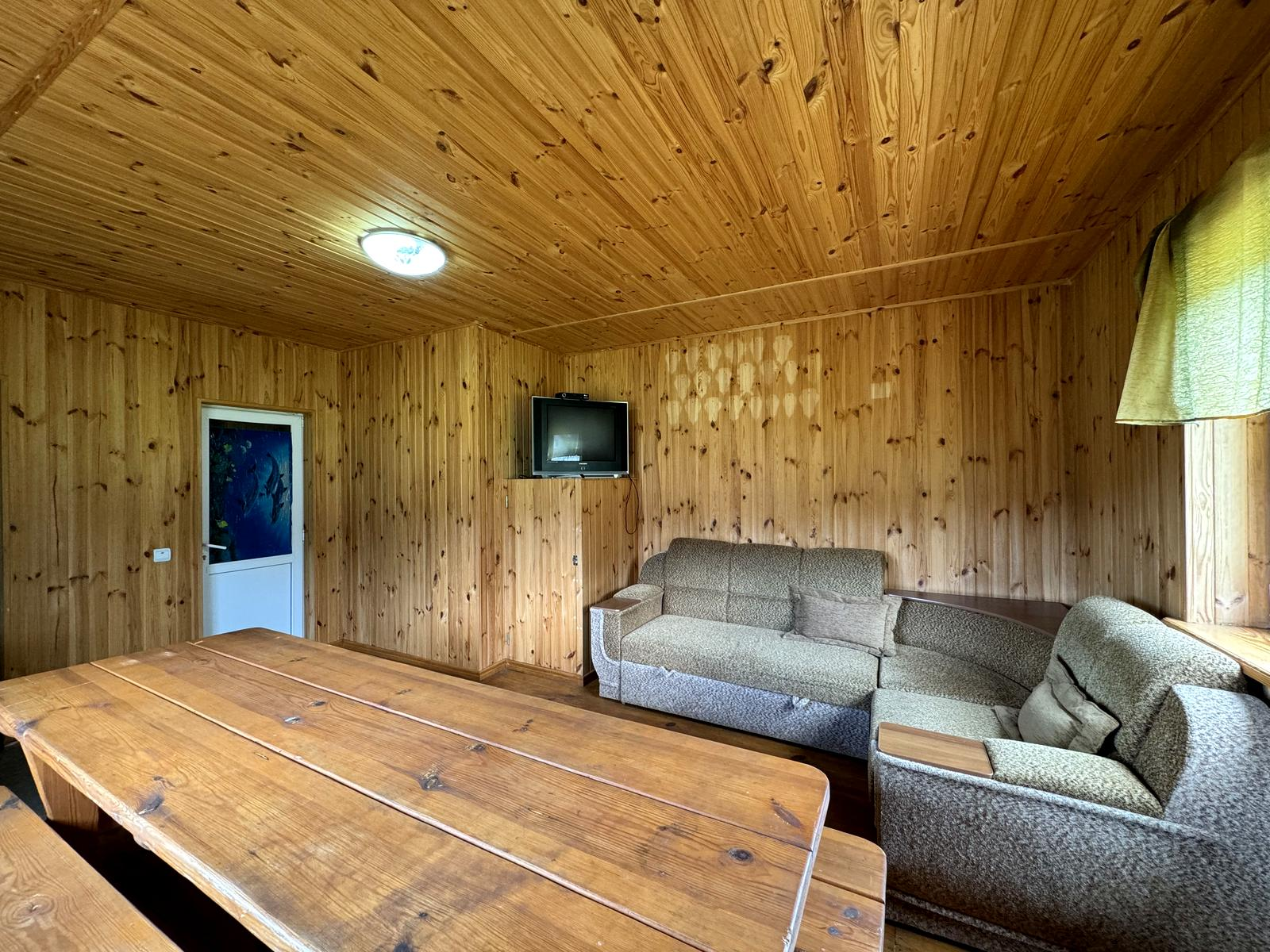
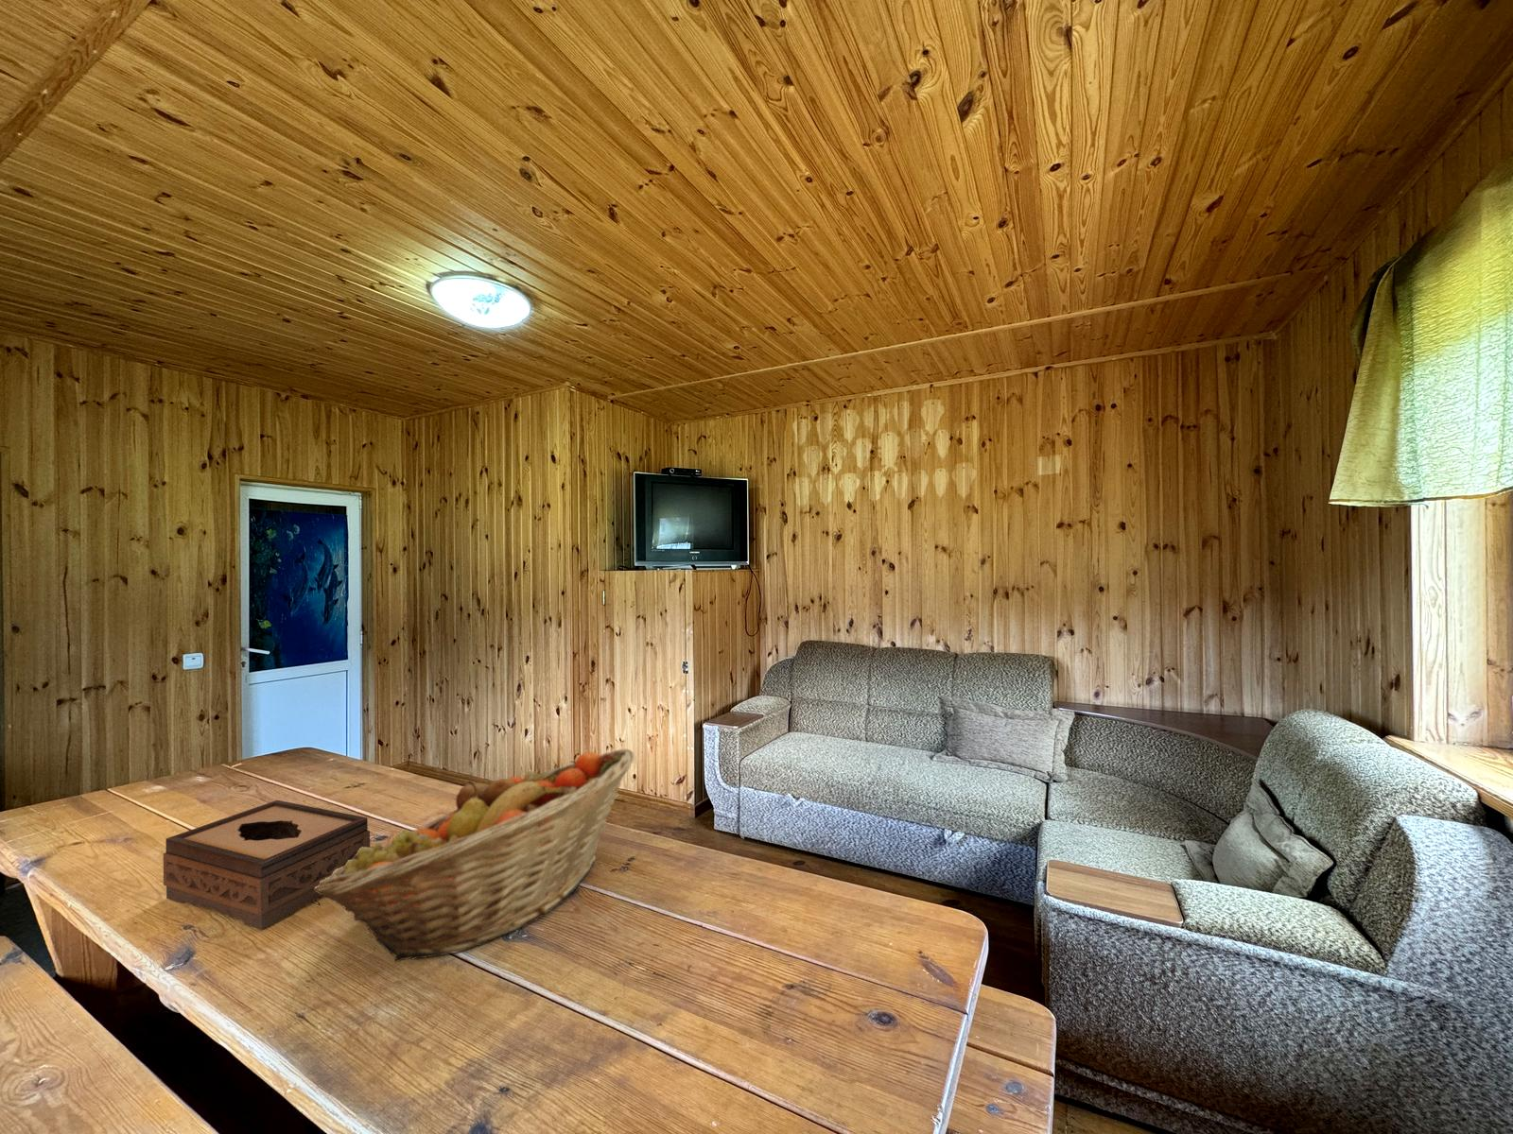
+ fruit basket [315,748,635,962]
+ tissue box [163,799,371,930]
